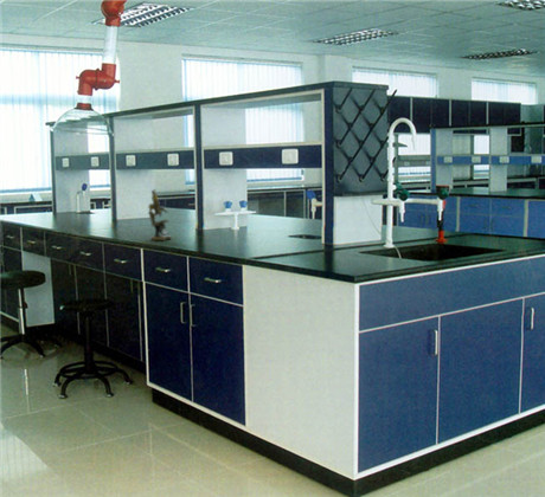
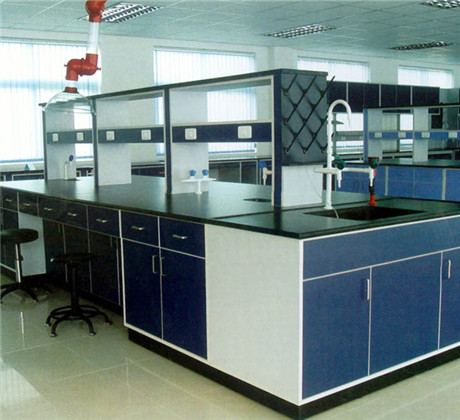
- microscope [147,189,173,241]
